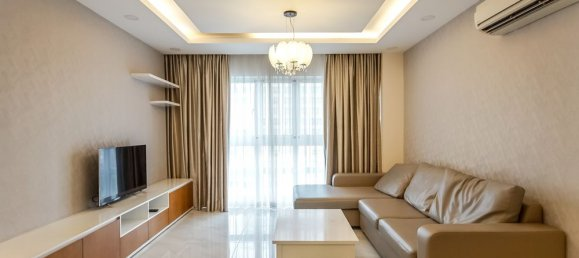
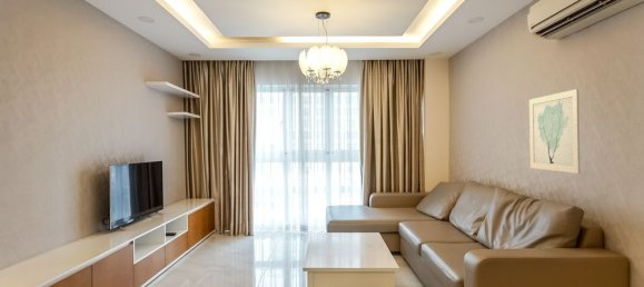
+ wall art [528,88,581,175]
